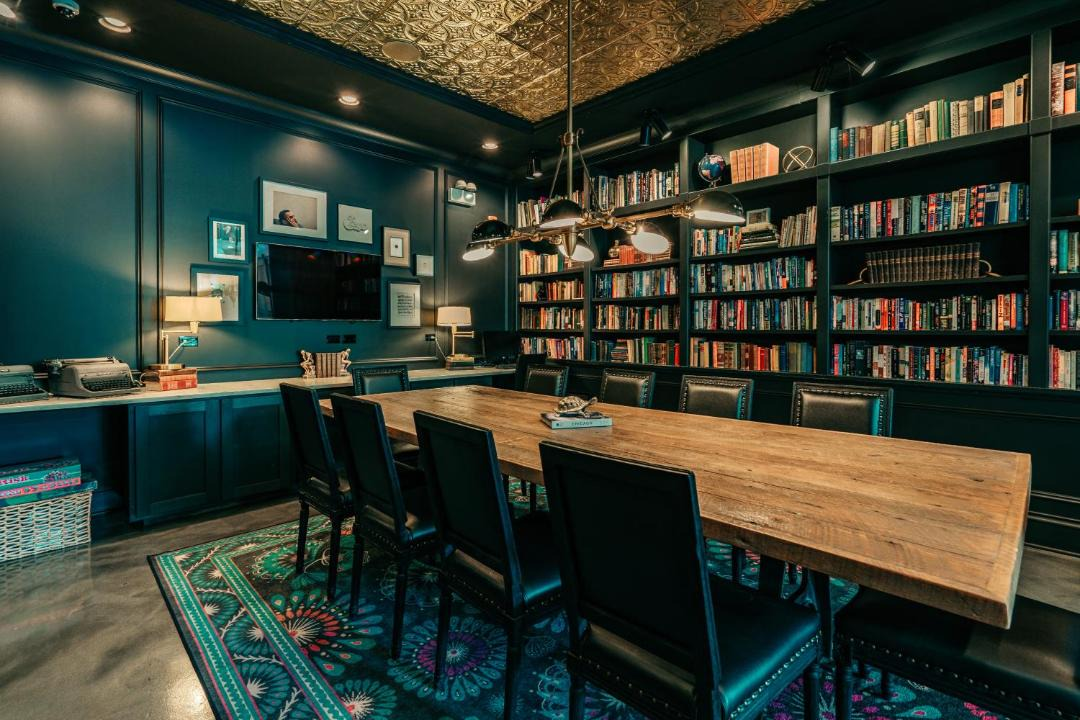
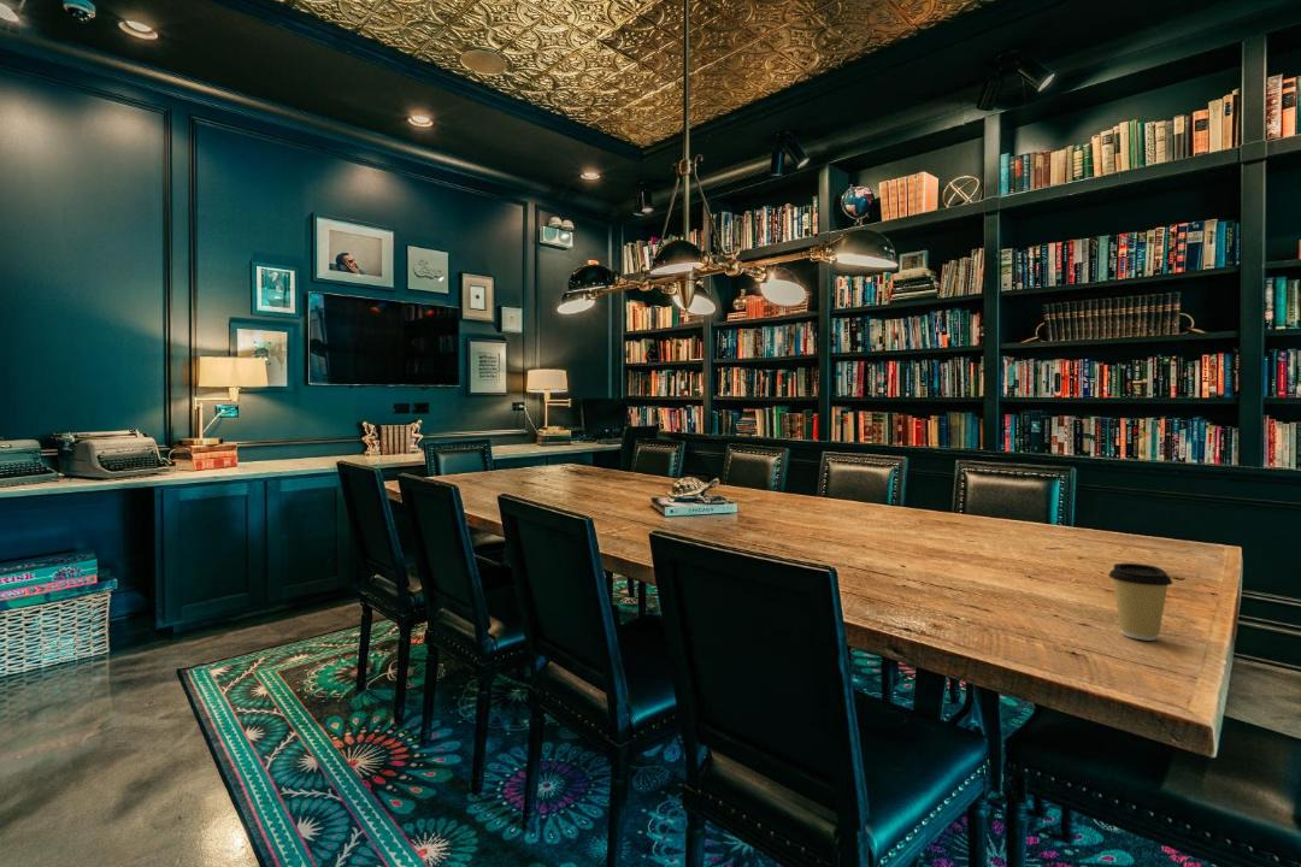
+ coffee cup [1107,562,1175,642]
